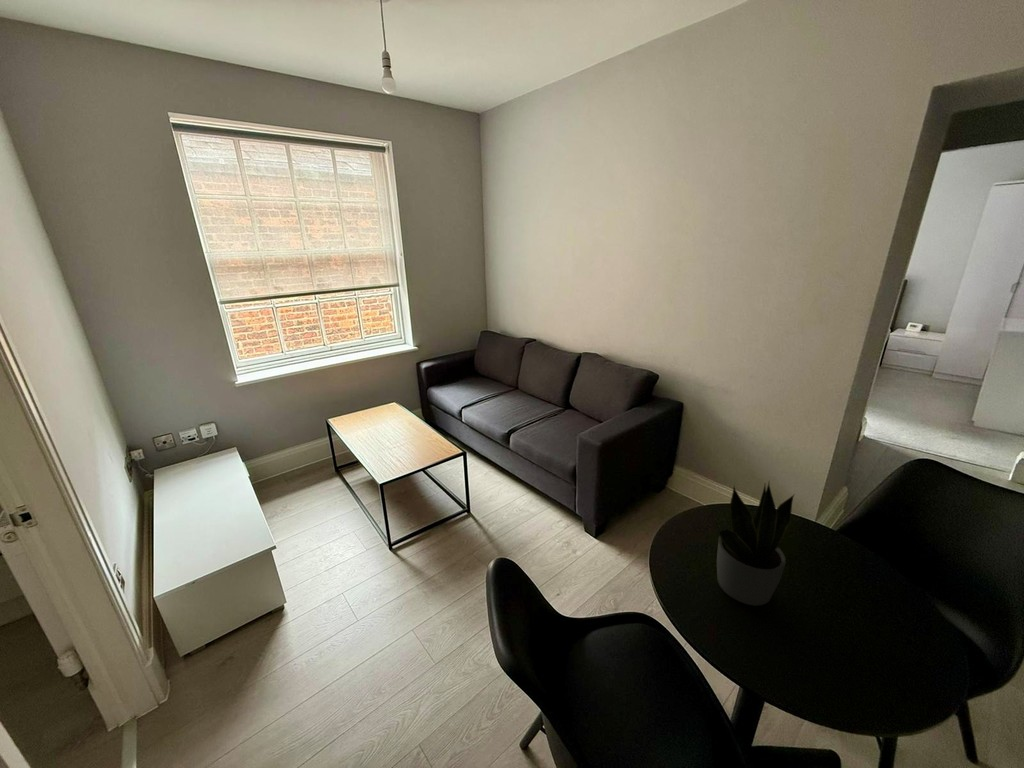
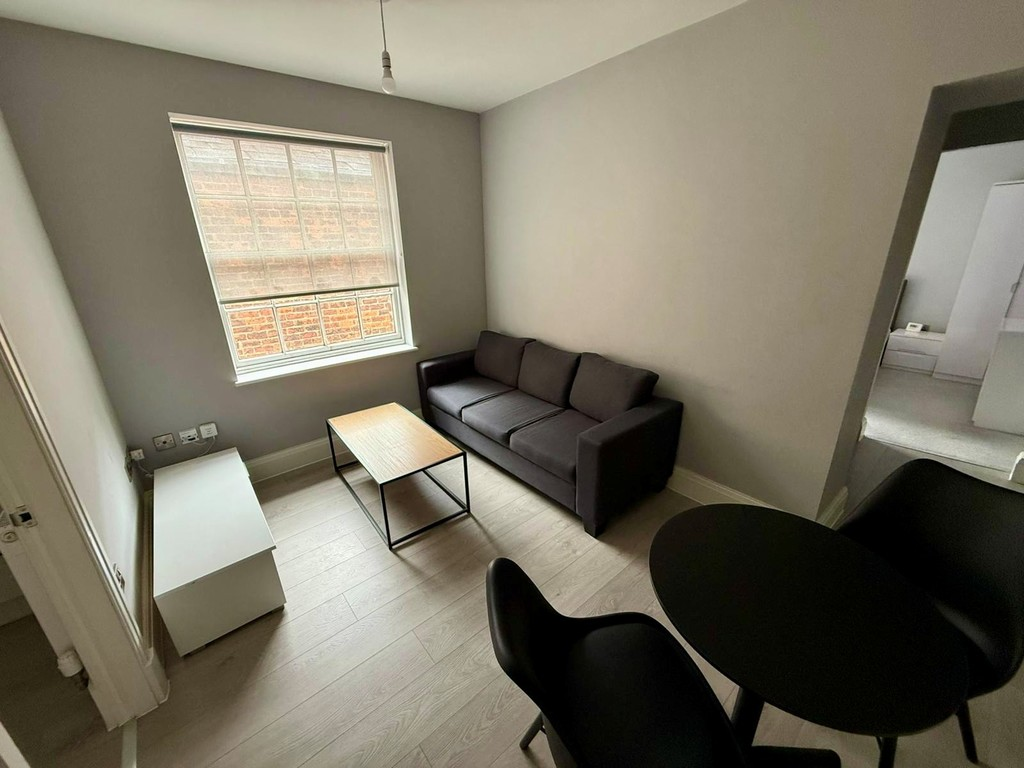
- potted plant [716,481,796,607]
